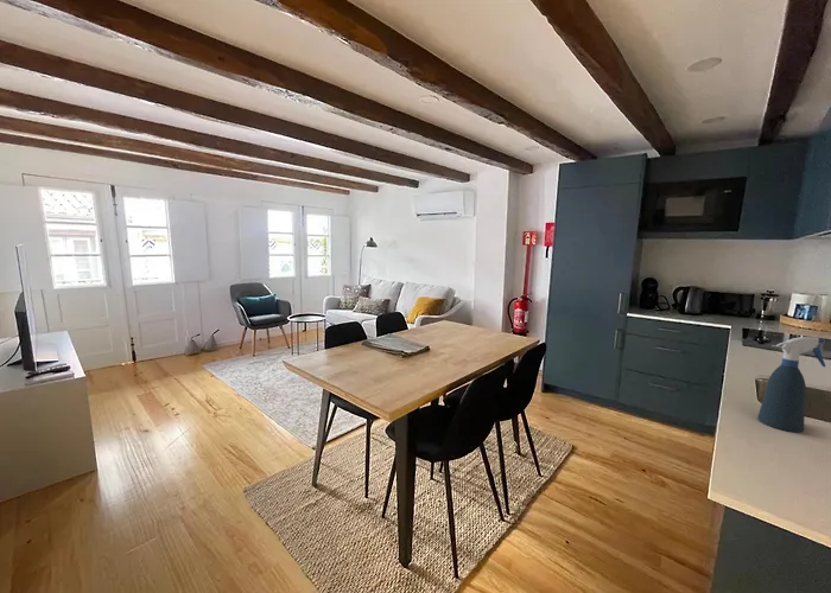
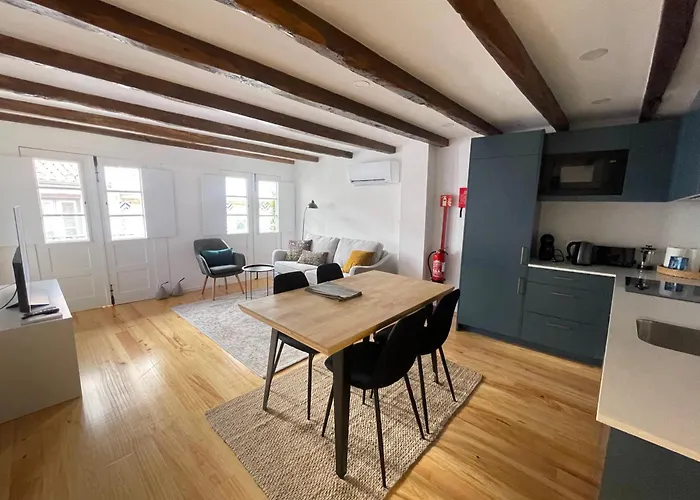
- spray bottle [756,336,827,433]
